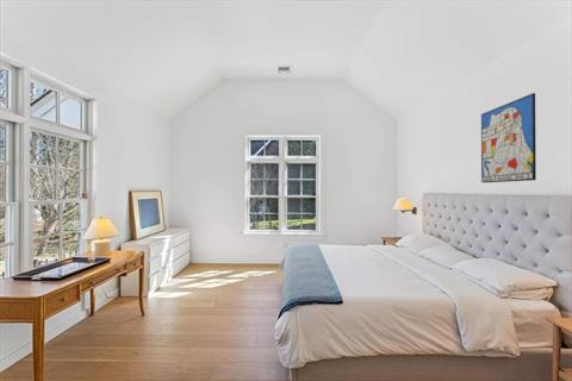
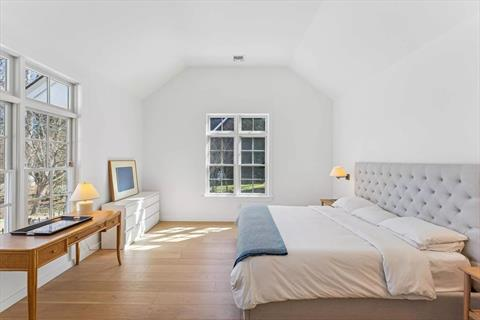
- wall art [480,92,537,183]
